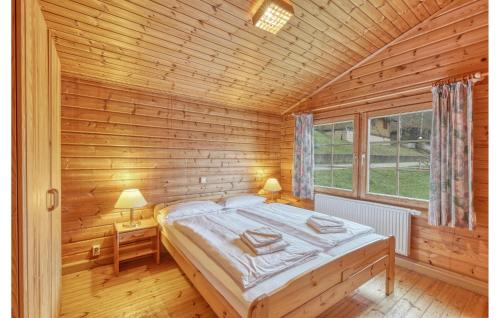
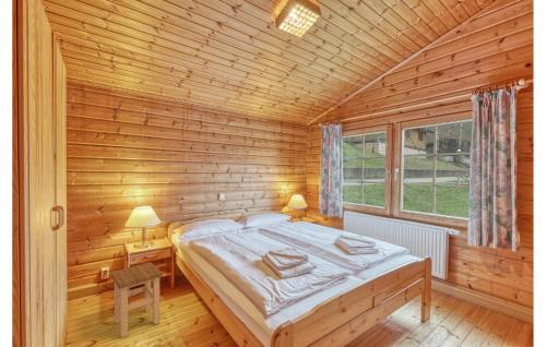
+ stool [110,262,164,339]
